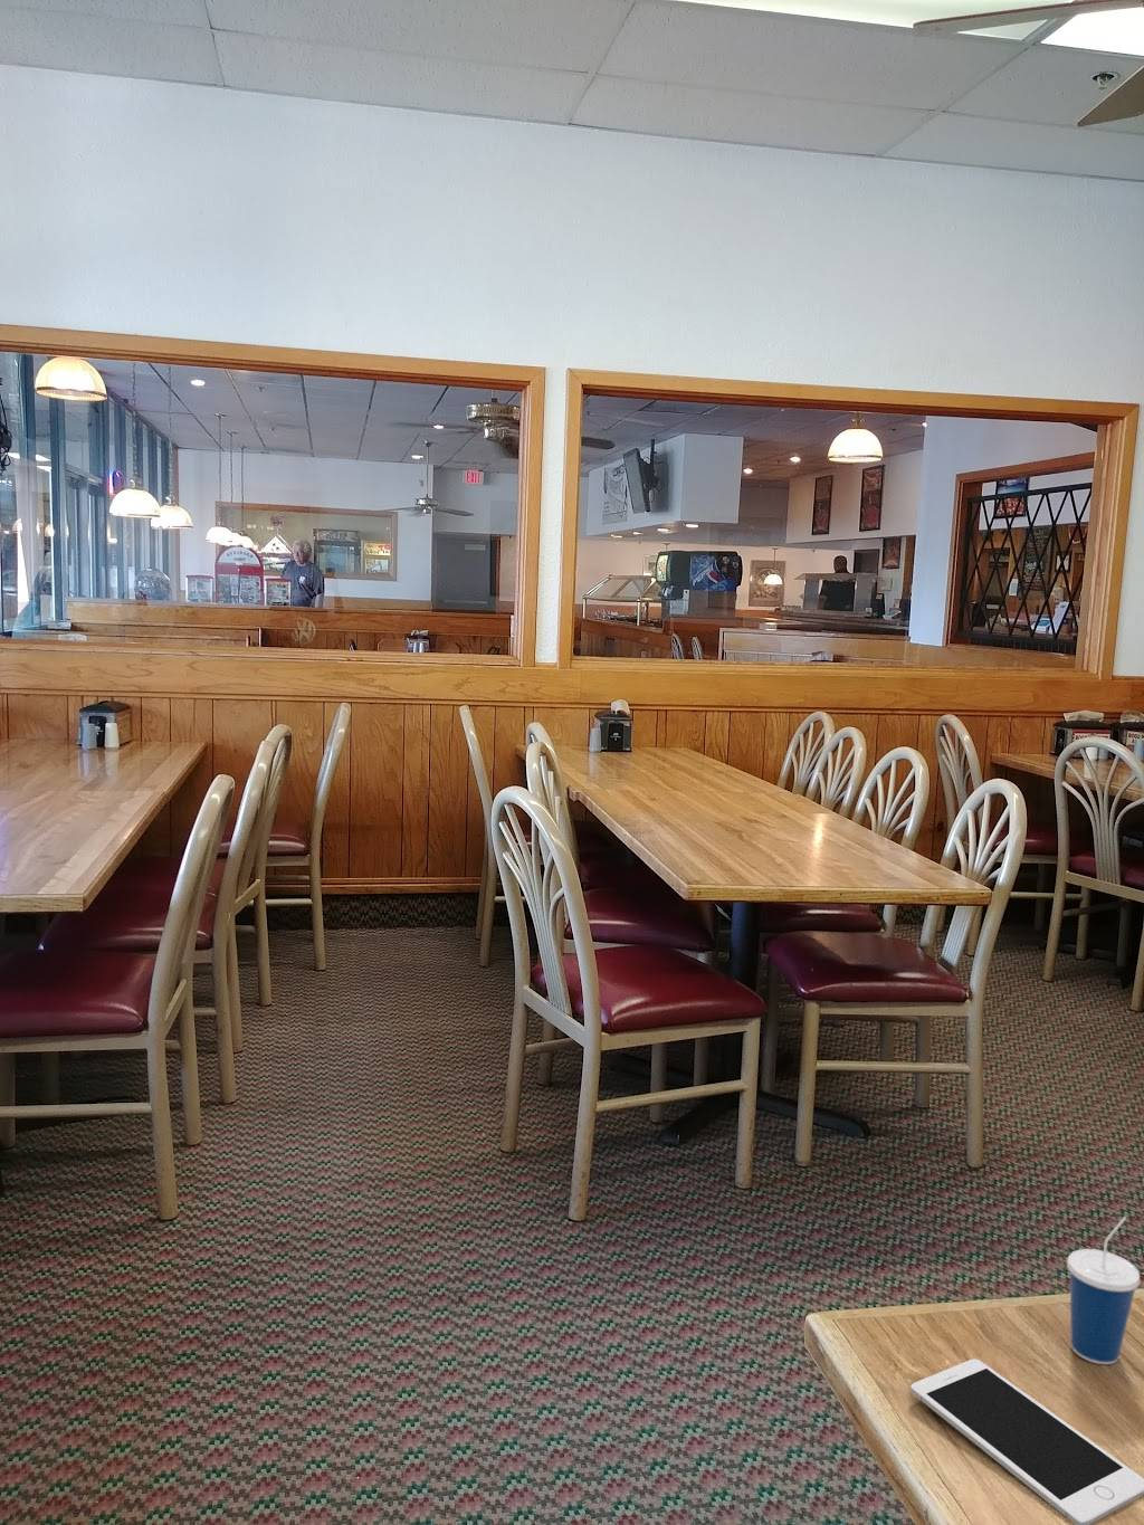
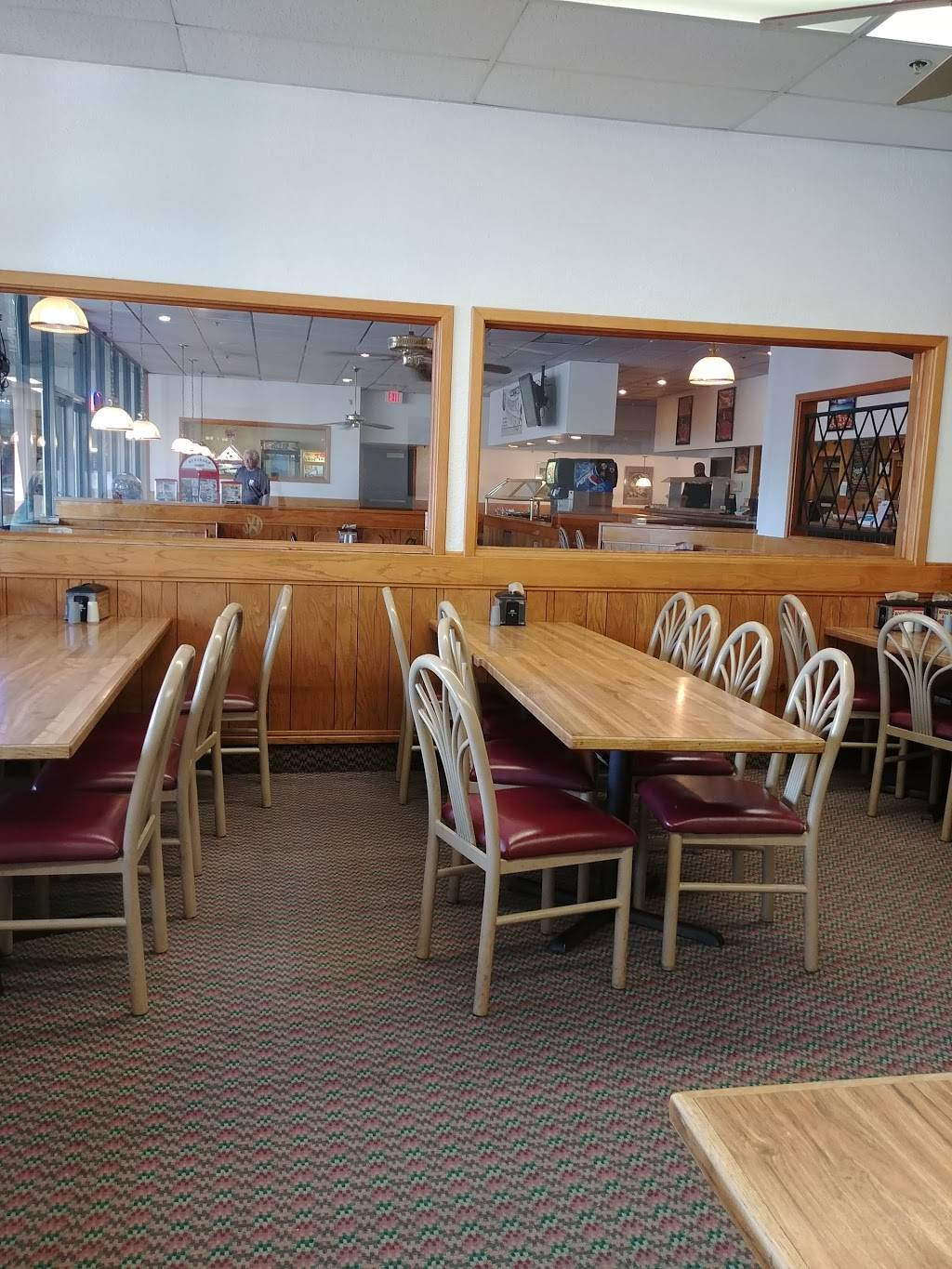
- cell phone [910,1358,1144,1525]
- cup [1066,1215,1142,1365]
